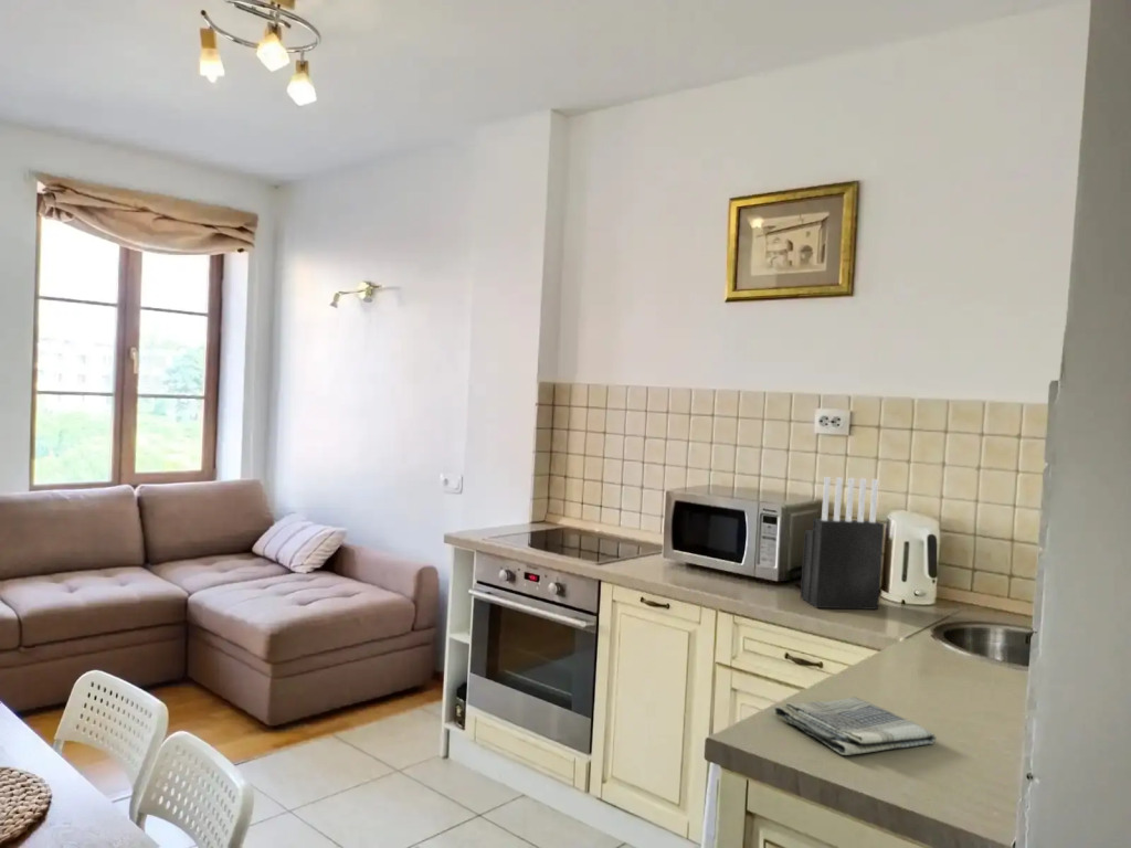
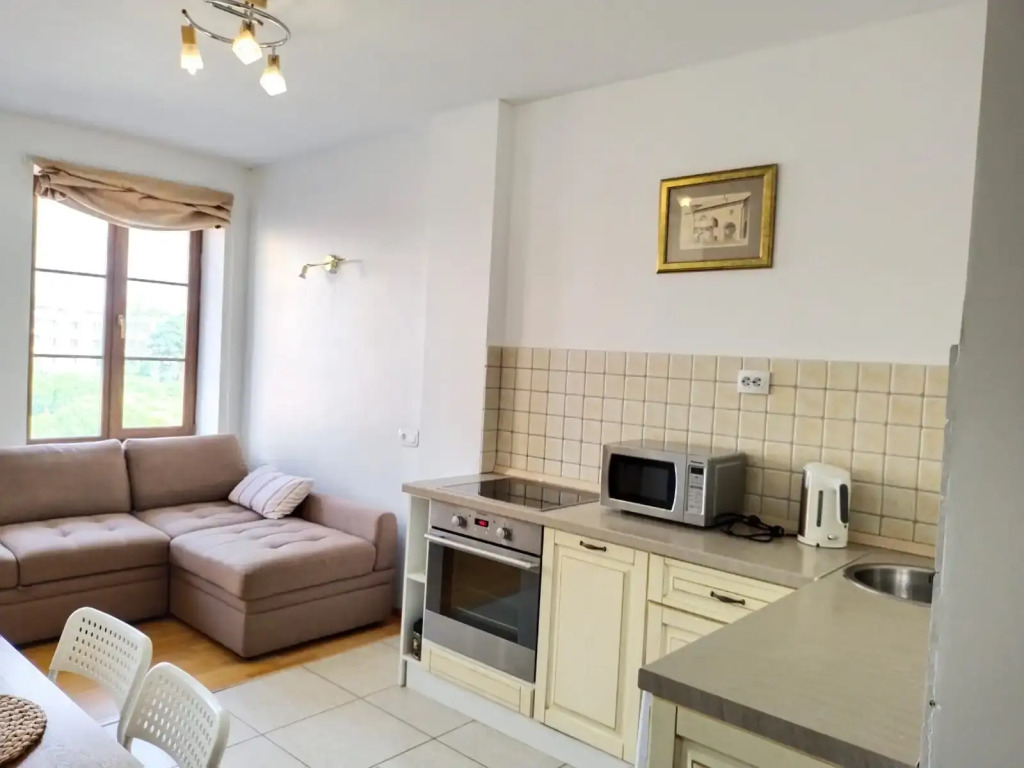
- dish towel [773,696,938,756]
- knife block [800,476,885,611]
